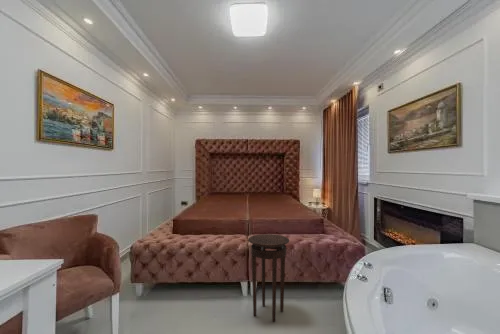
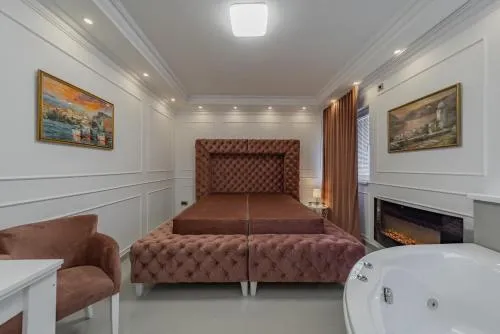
- stool [247,233,290,323]
